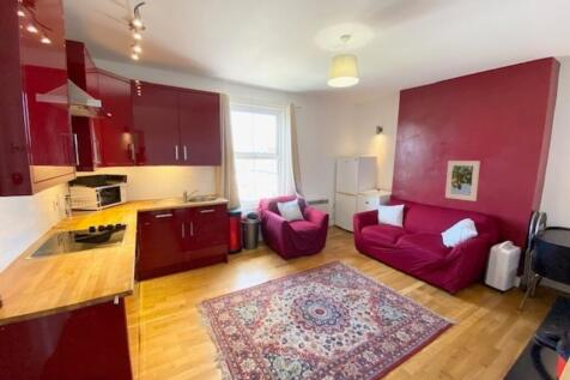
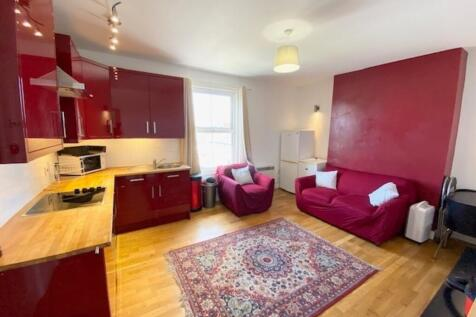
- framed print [444,159,481,203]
